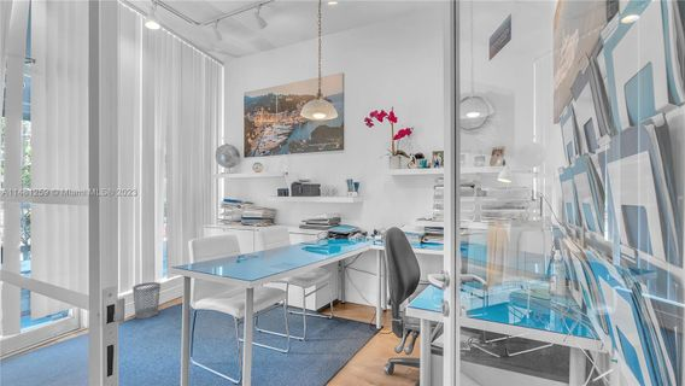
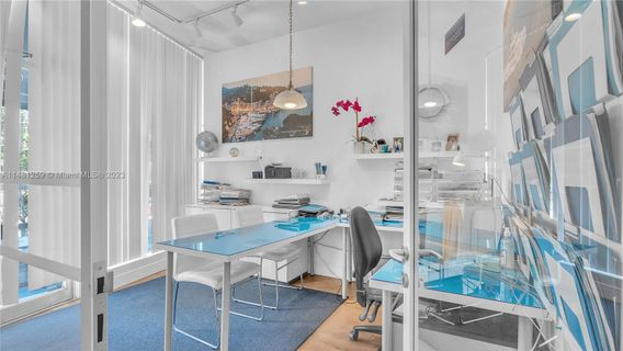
- wastebasket [131,281,162,320]
